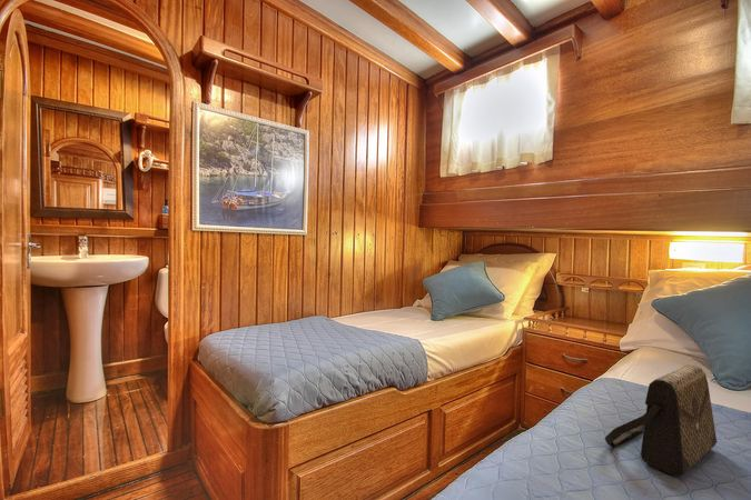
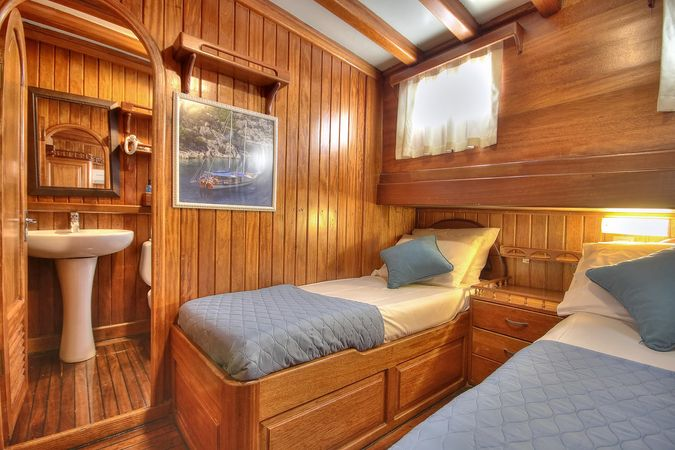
- shoulder bag [603,364,718,477]
